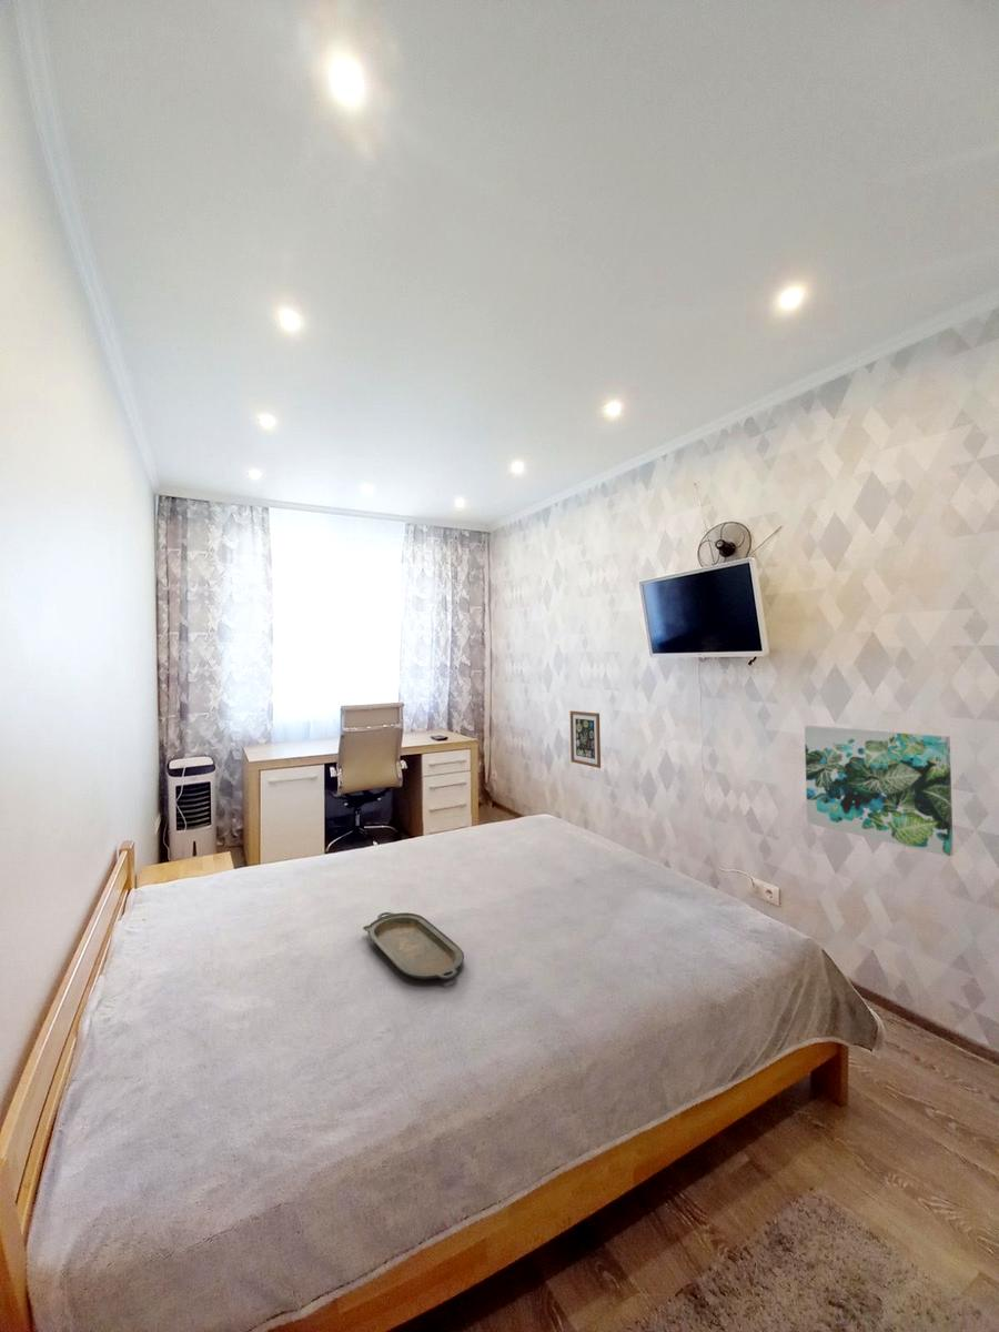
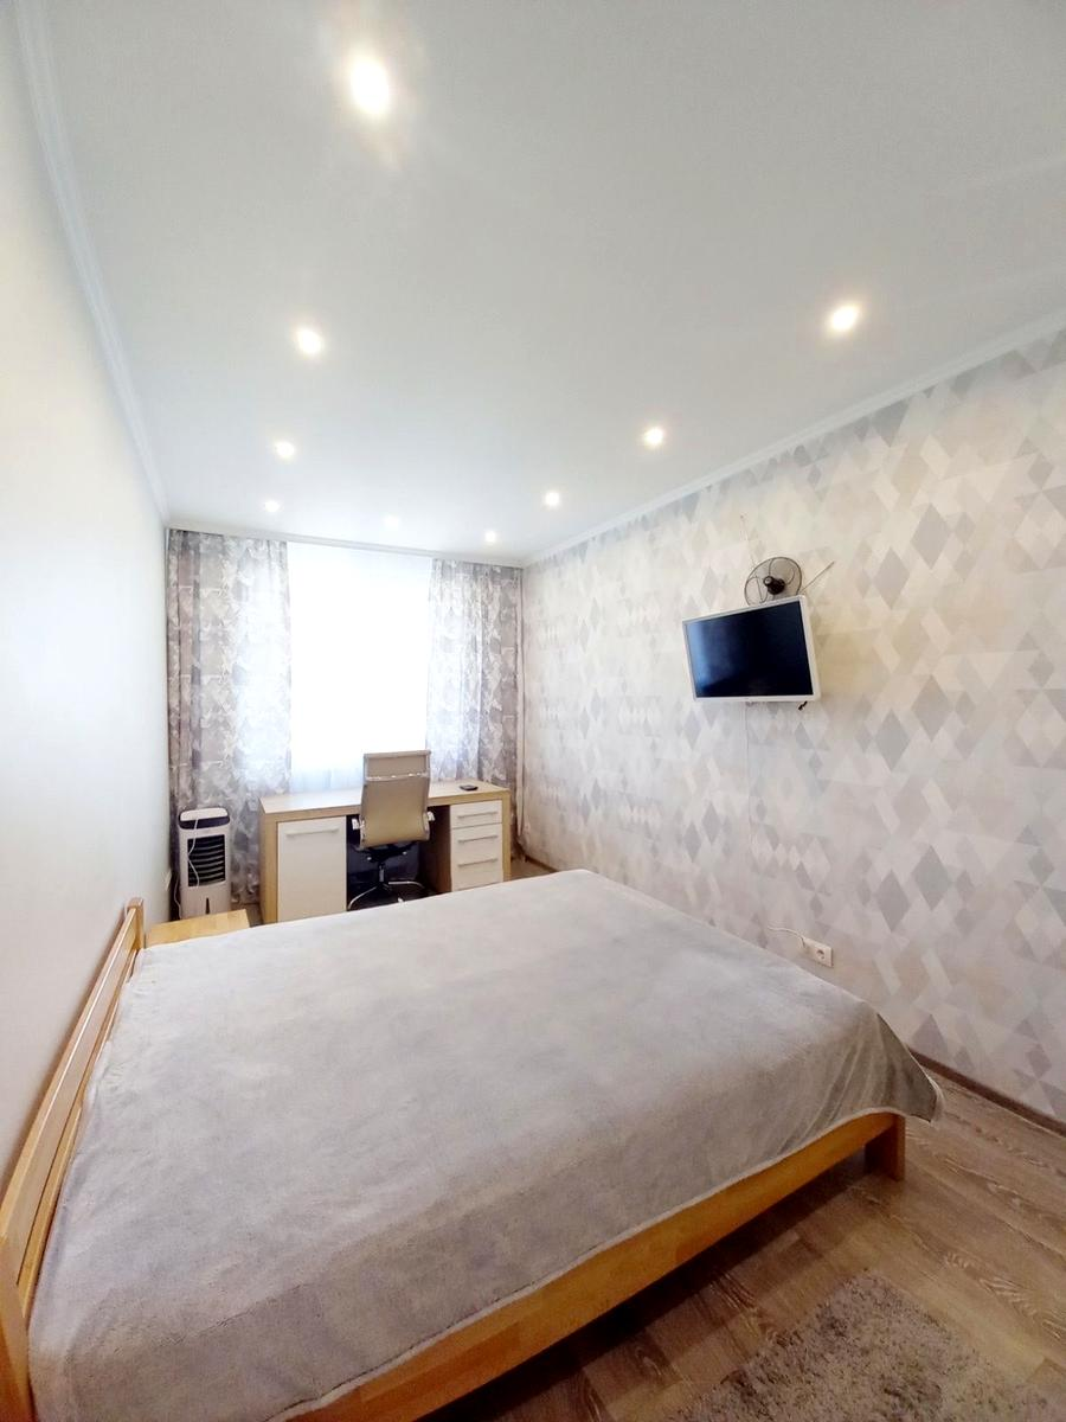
- wall art [569,709,602,769]
- serving tray [362,911,465,980]
- wall art [804,725,955,858]
